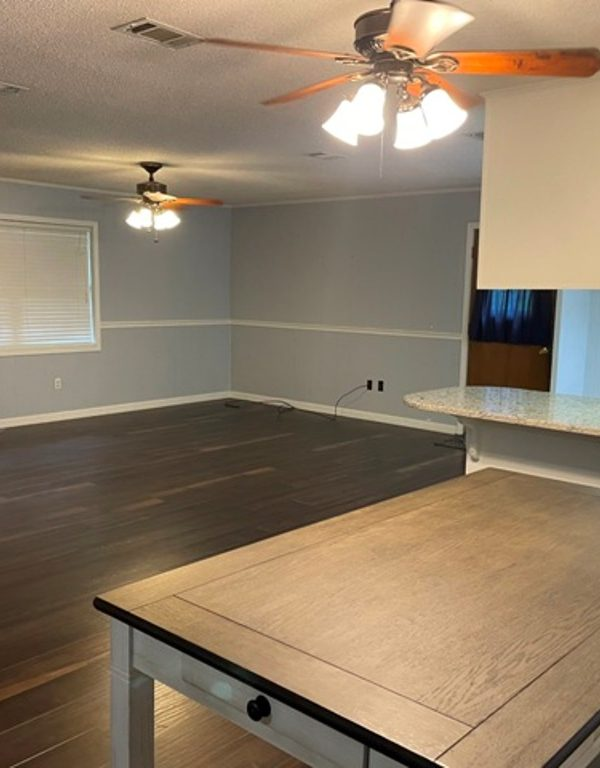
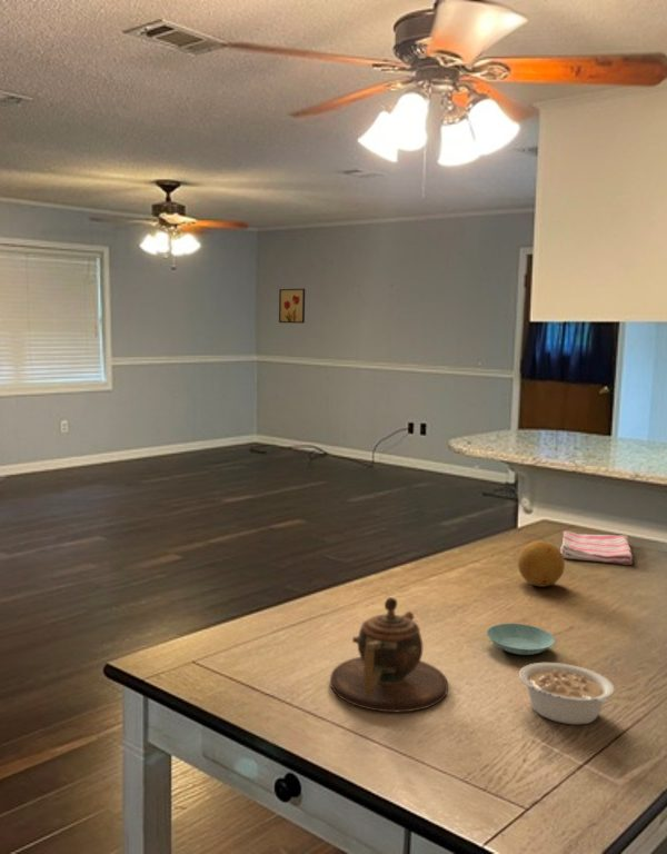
+ saucer [486,623,556,656]
+ dish towel [560,530,634,566]
+ wall art [278,288,306,325]
+ legume [518,662,616,725]
+ teapot [329,596,449,713]
+ fruit [517,539,566,588]
